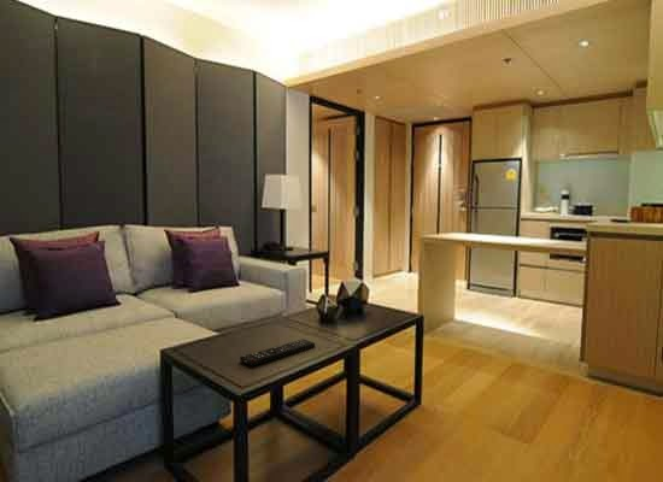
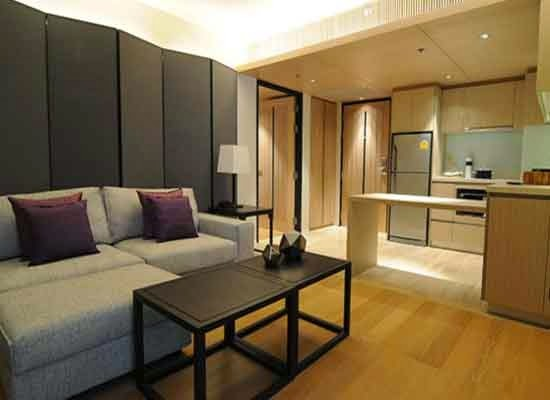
- remote control [239,337,316,368]
